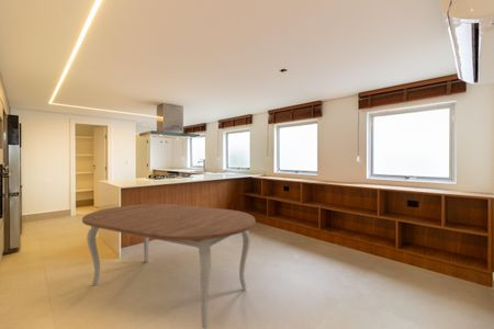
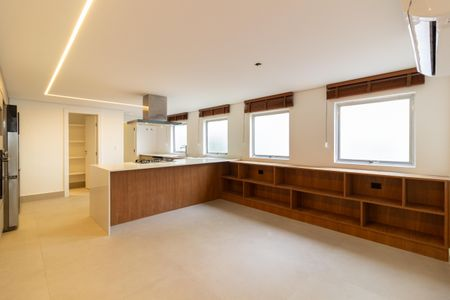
- dining table [81,203,257,329]
